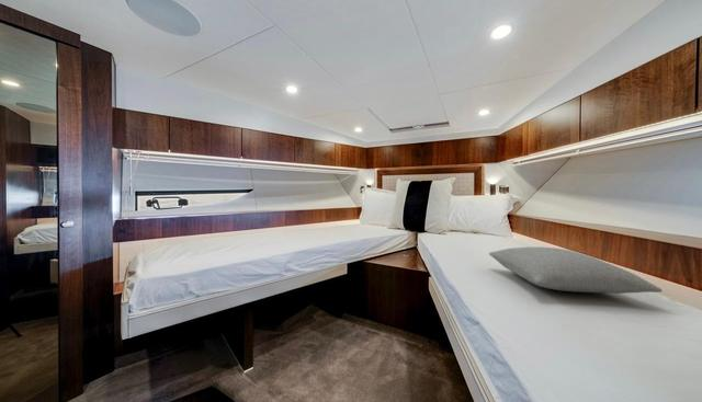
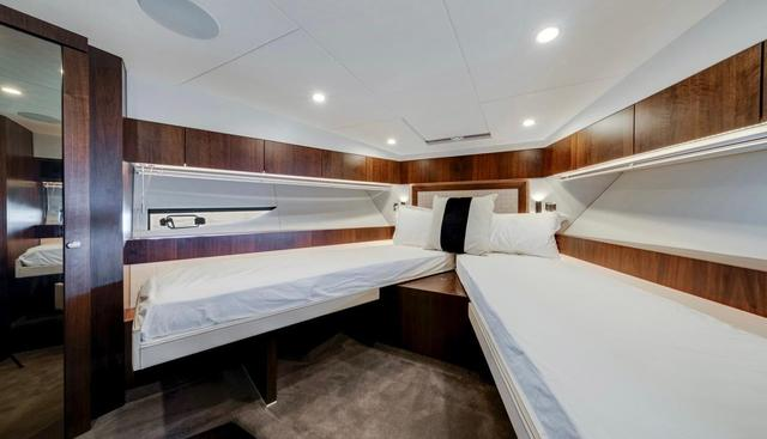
- pillow [488,246,664,295]
